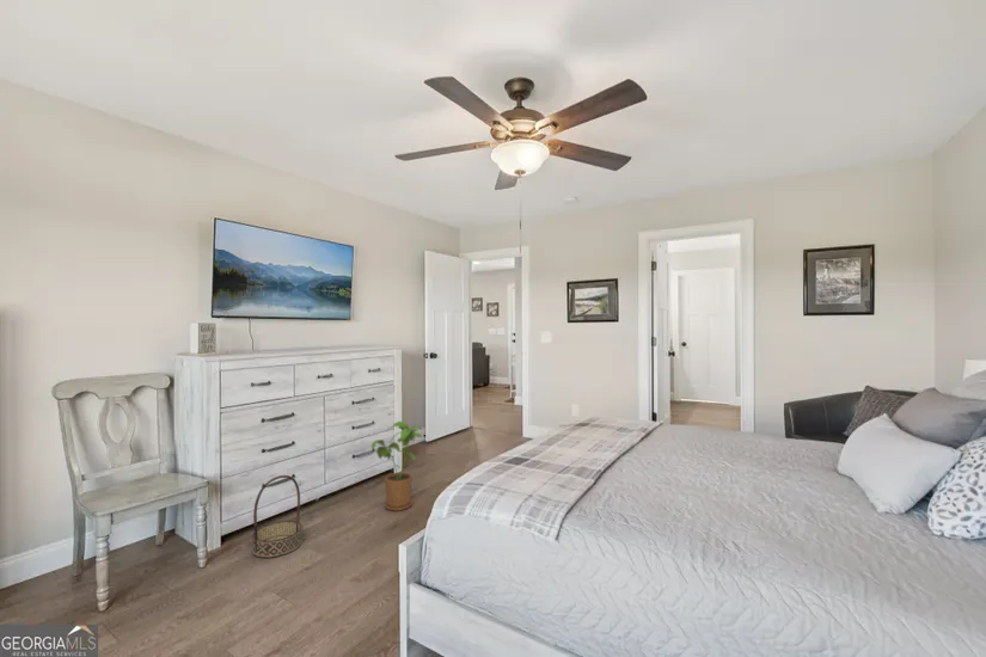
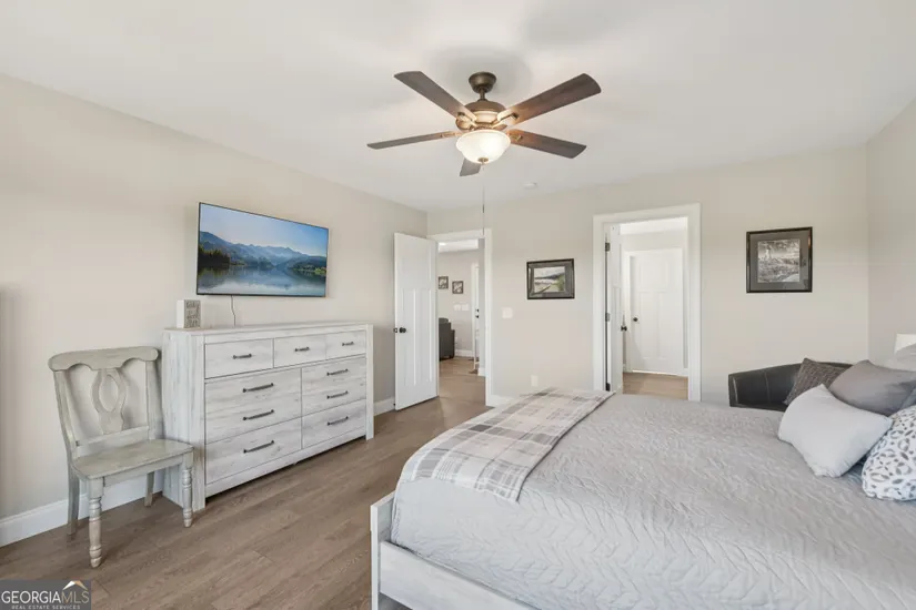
- basket [251,474,304,559]
- house plant [370,420,423,512]
